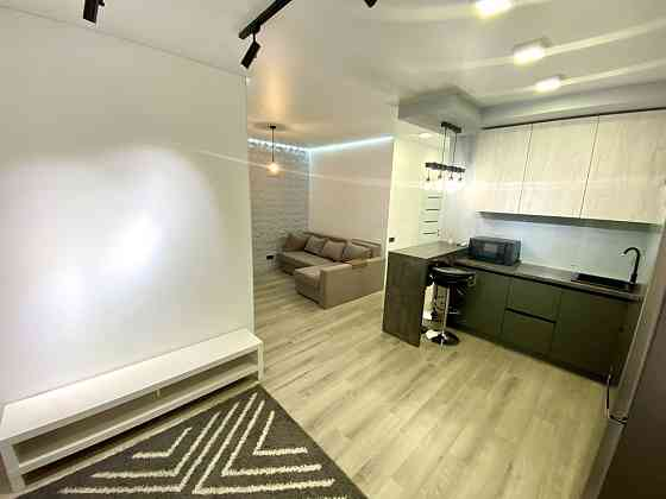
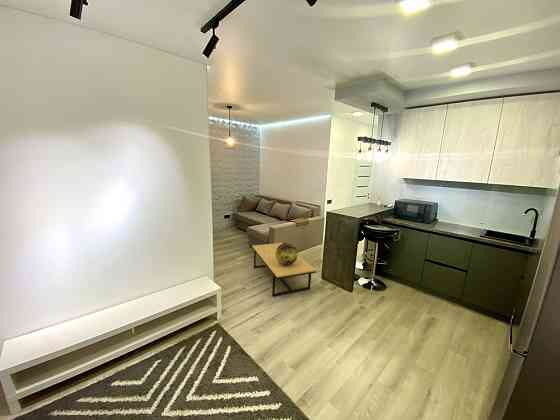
+ decorative globe [276,242,299,265]
+ coffee table [251,242,317,297]
